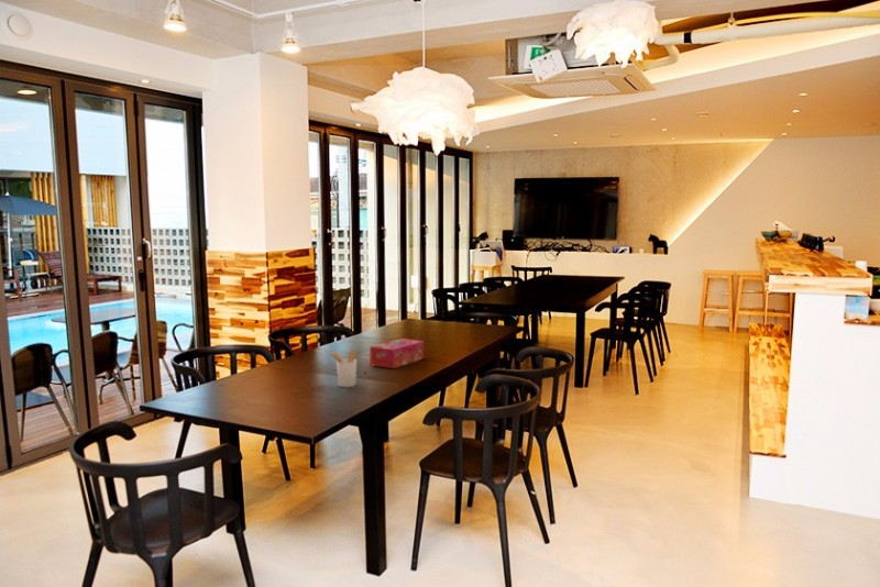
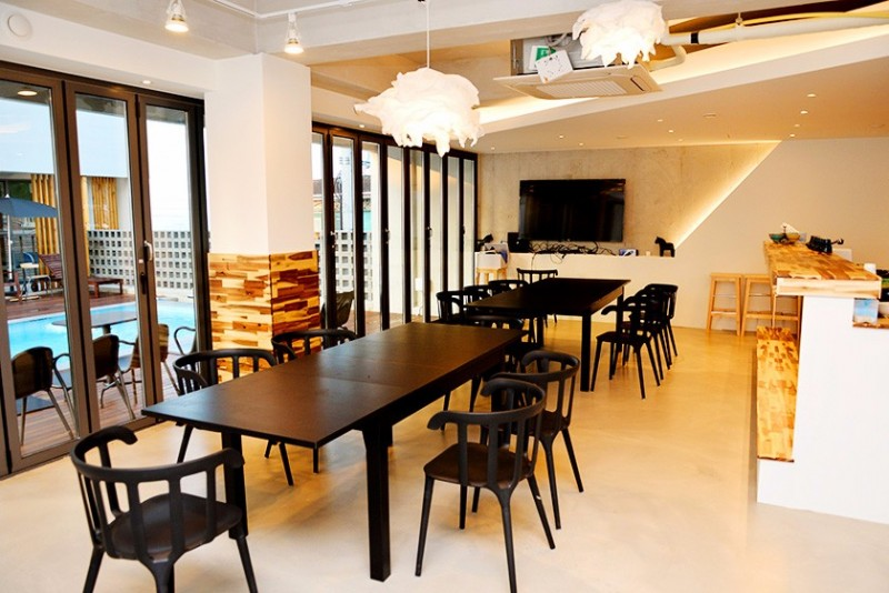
- tissue box [369,337,425,369]
- utensil holder [329,348,358,388]
